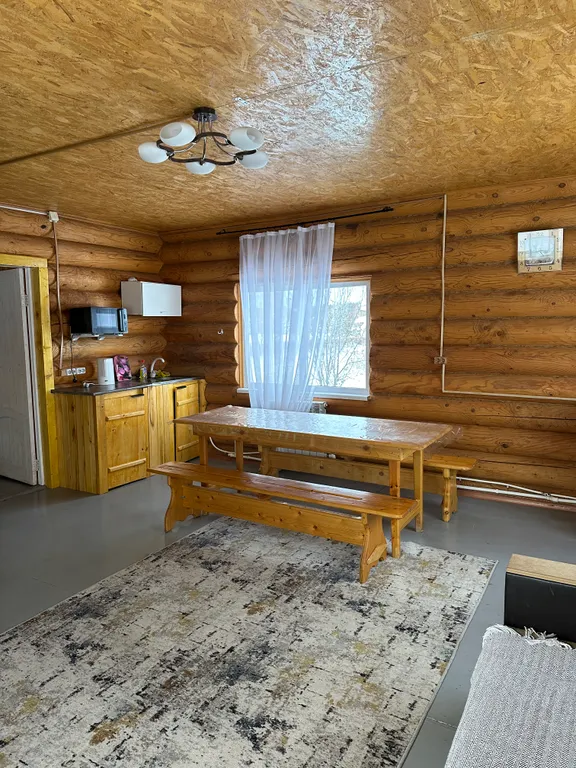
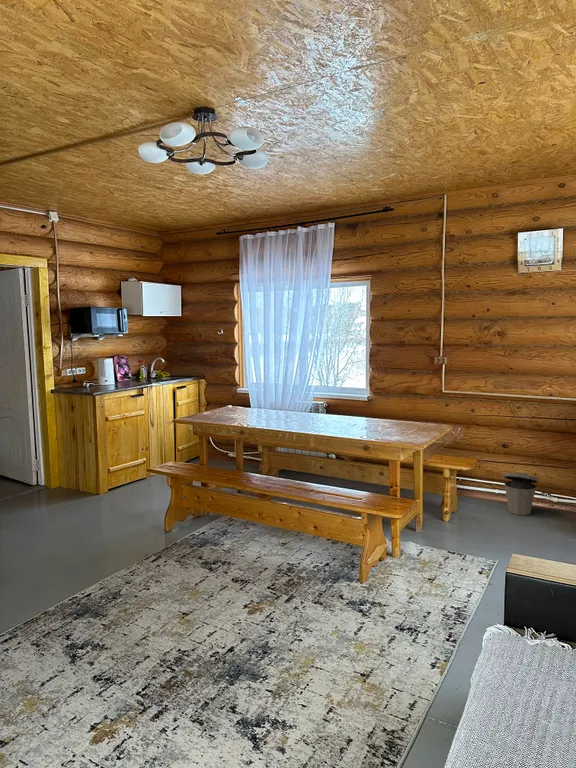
+ trash can [502,471,540,517]
